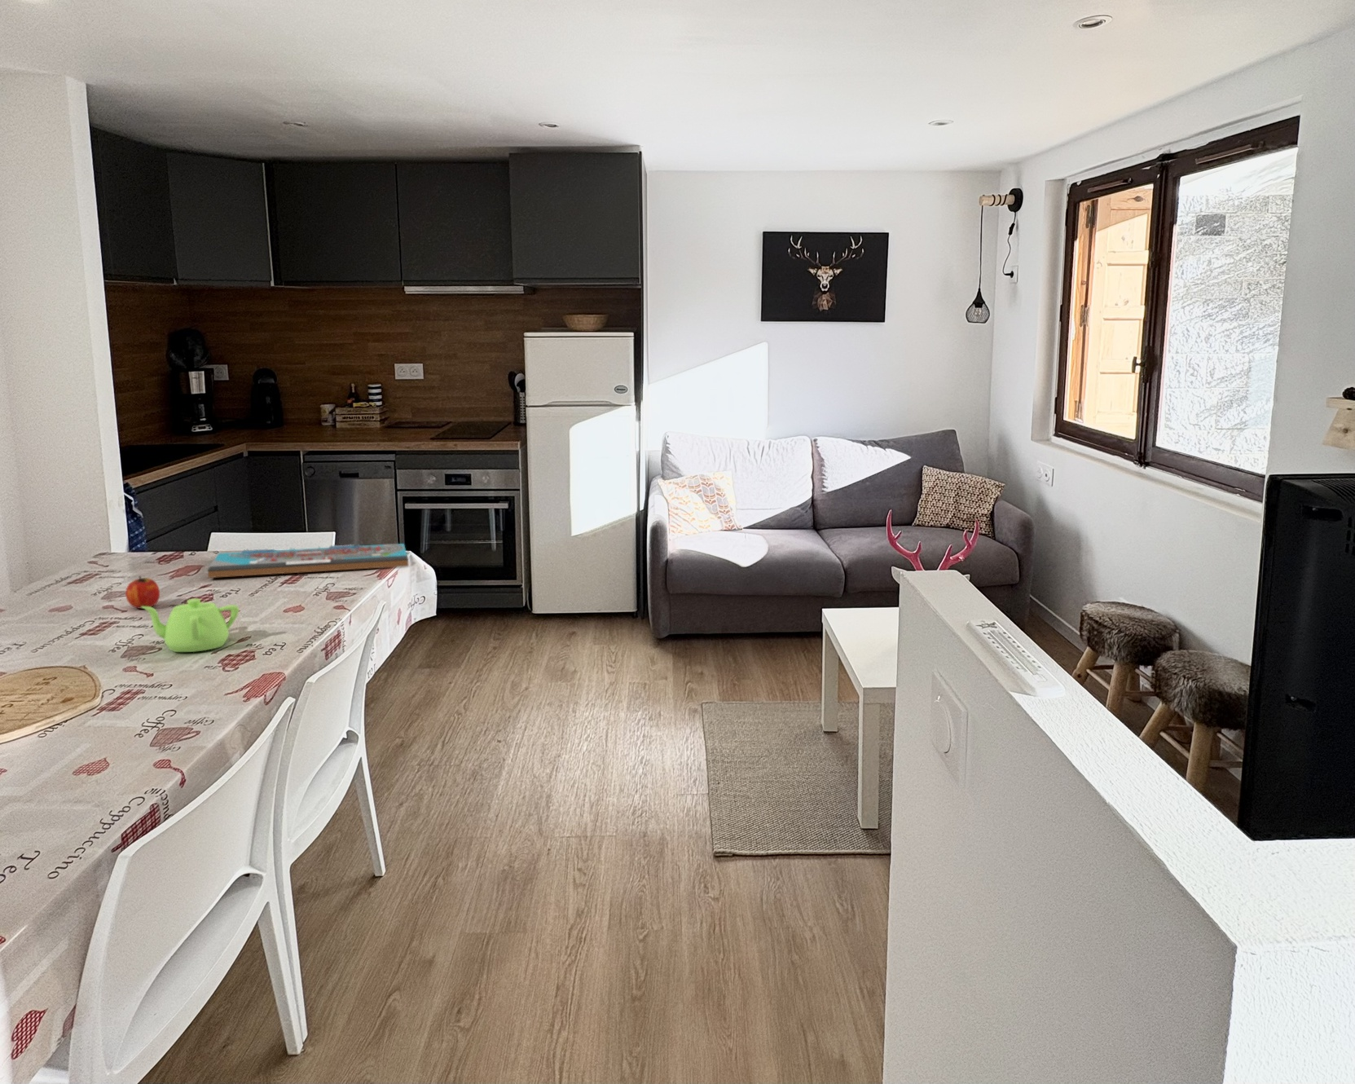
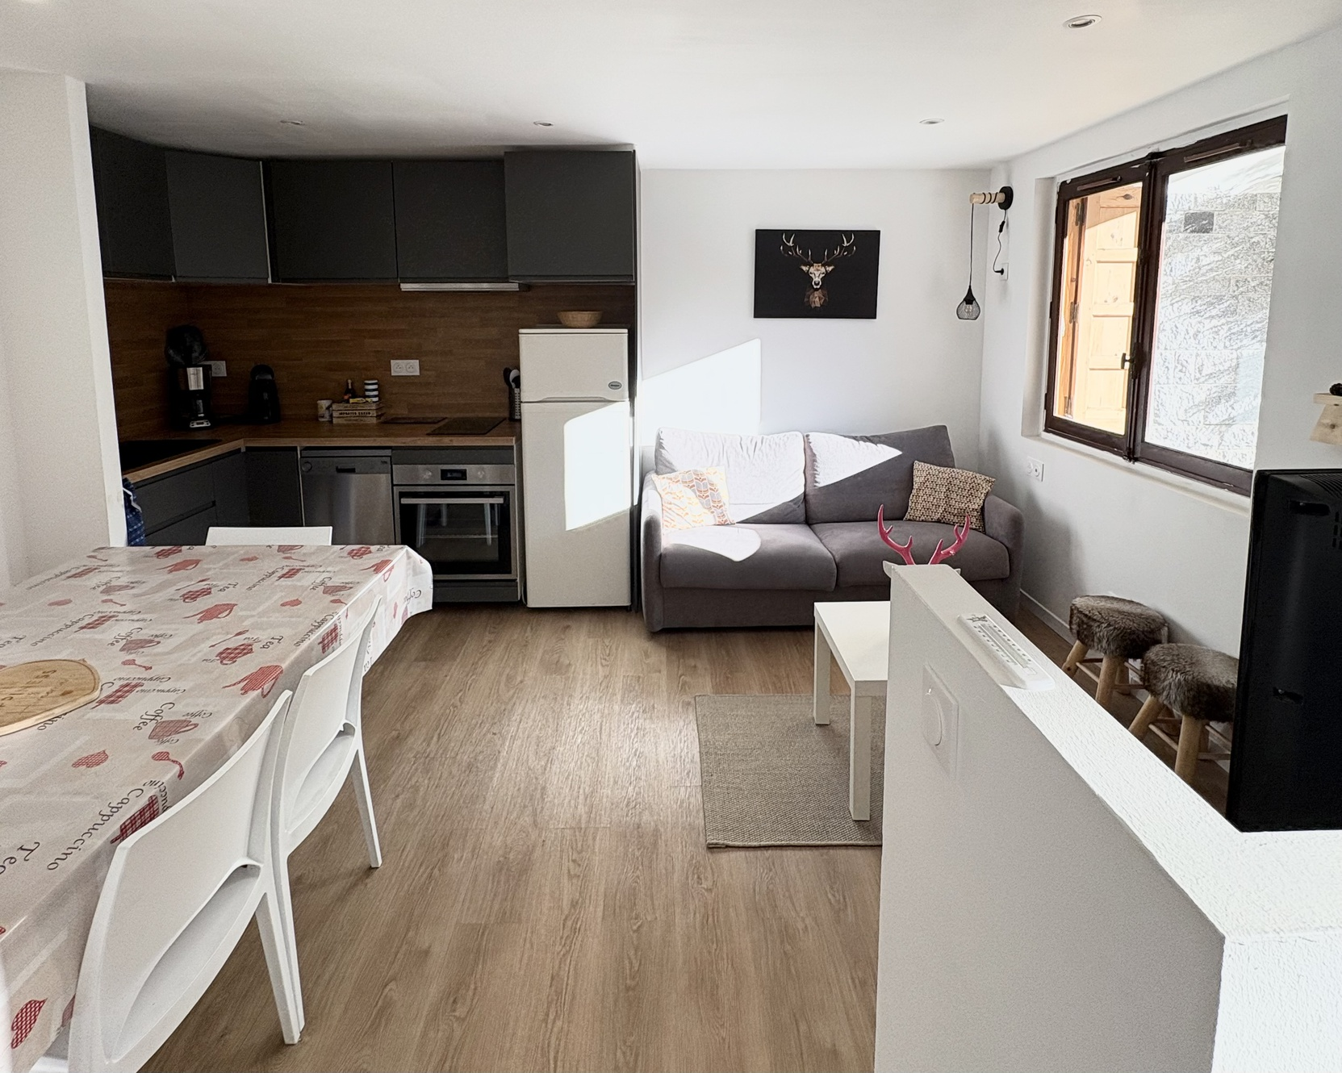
- teapot [140,598,240,653]
- fruit [125,575,160,609]
- board game [207,543,409,579]
